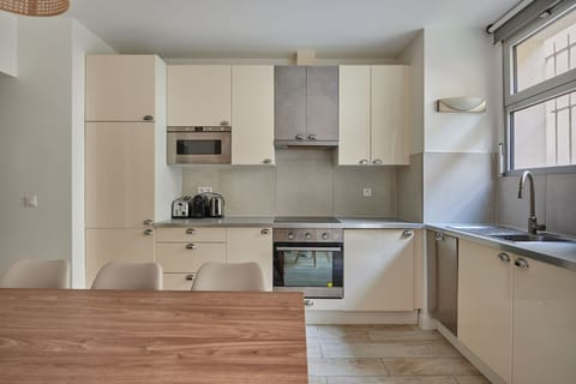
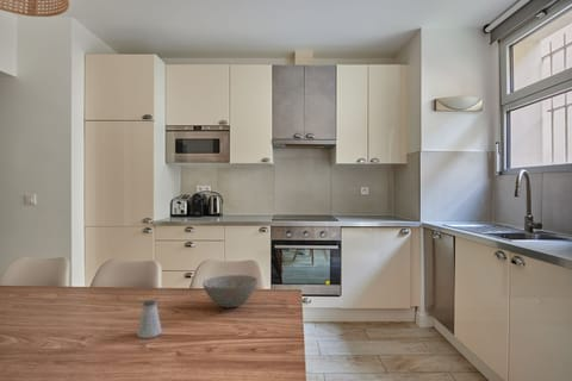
+ bowl [201,274,259,308]
+ saltshaker [136,299,163,339]
